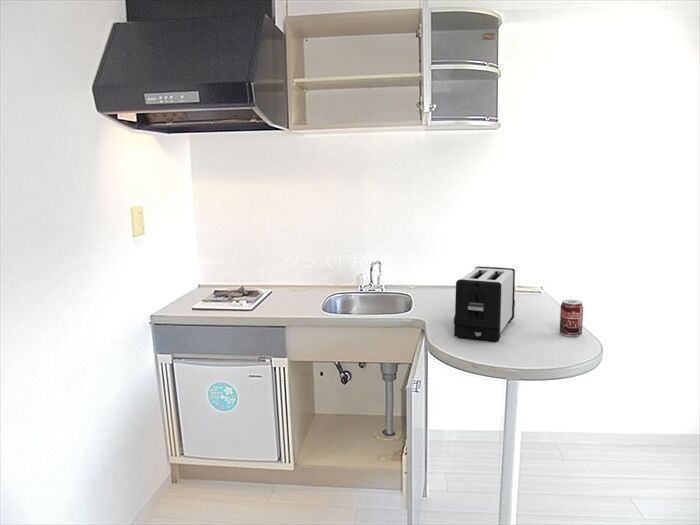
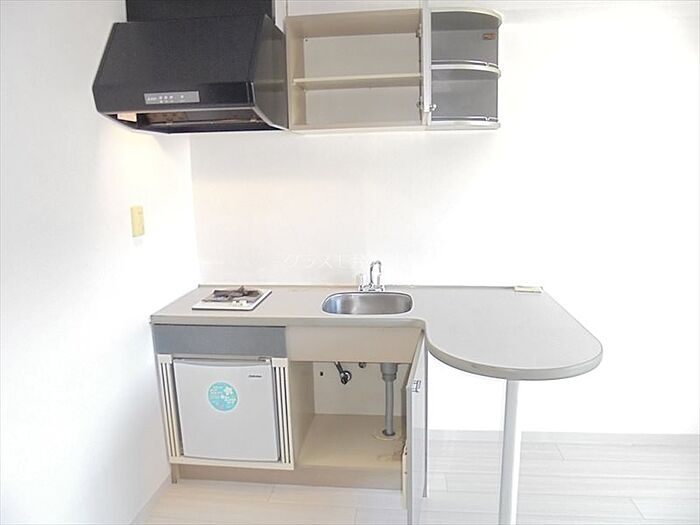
- toaster [453,265,516,343]
- beverage can [559,299,584,338]
